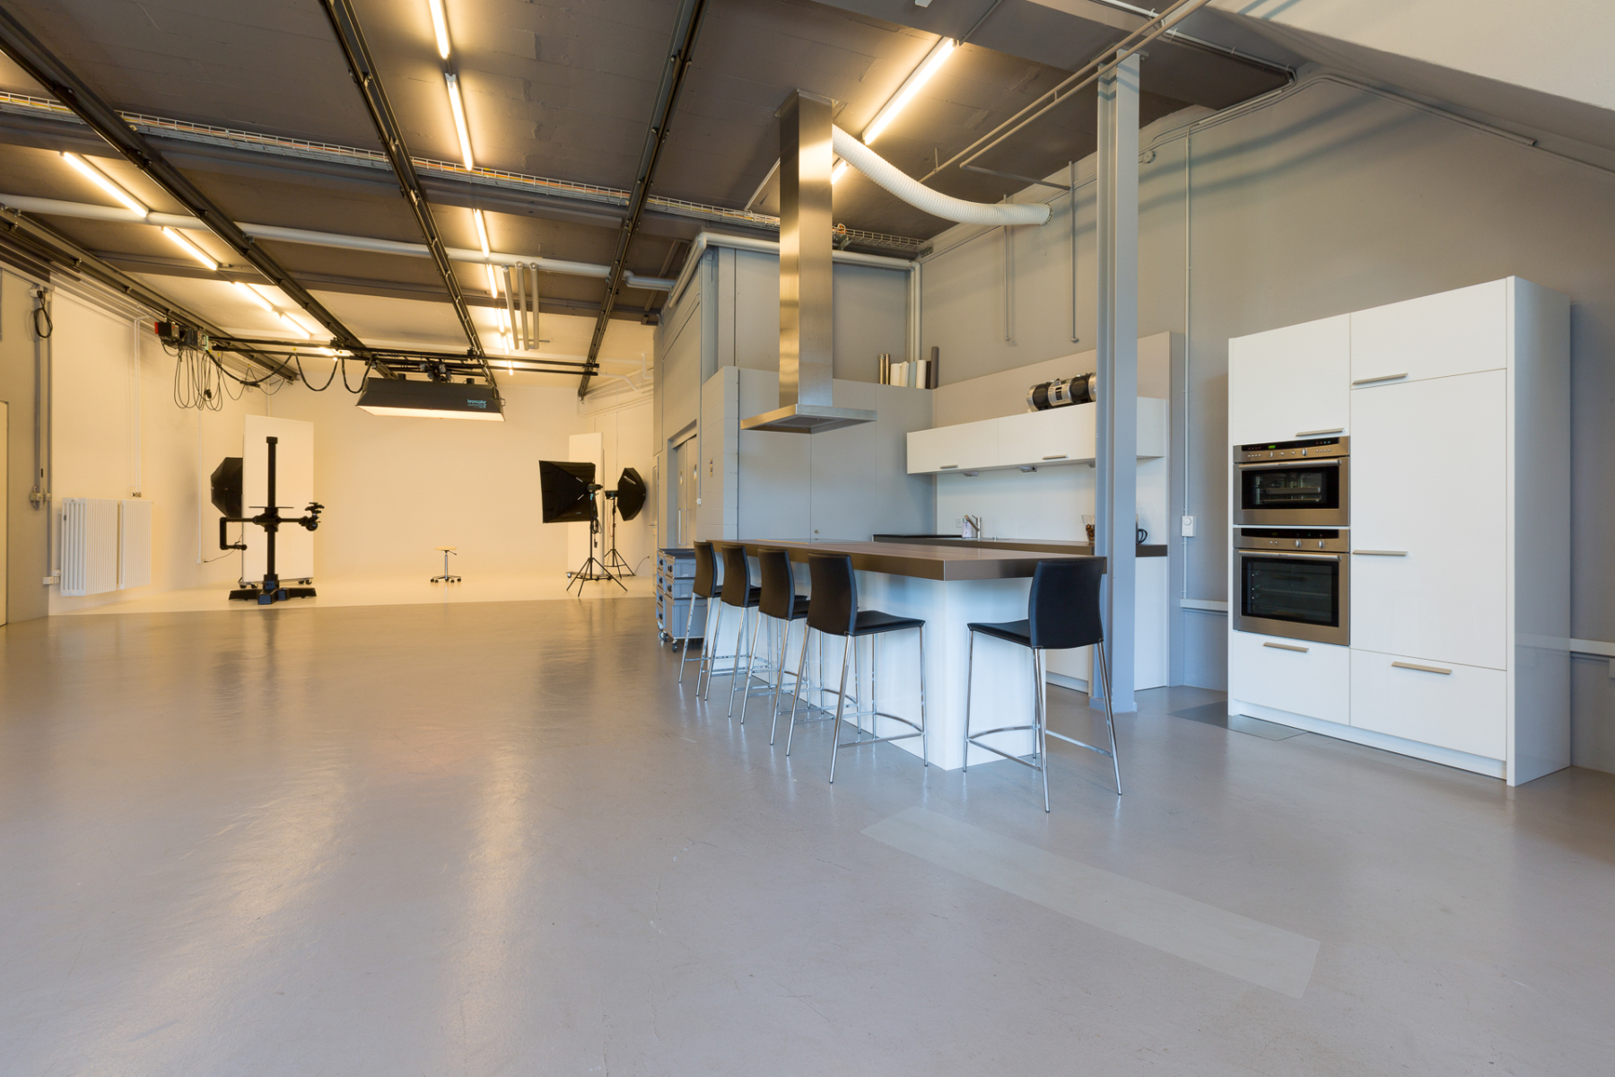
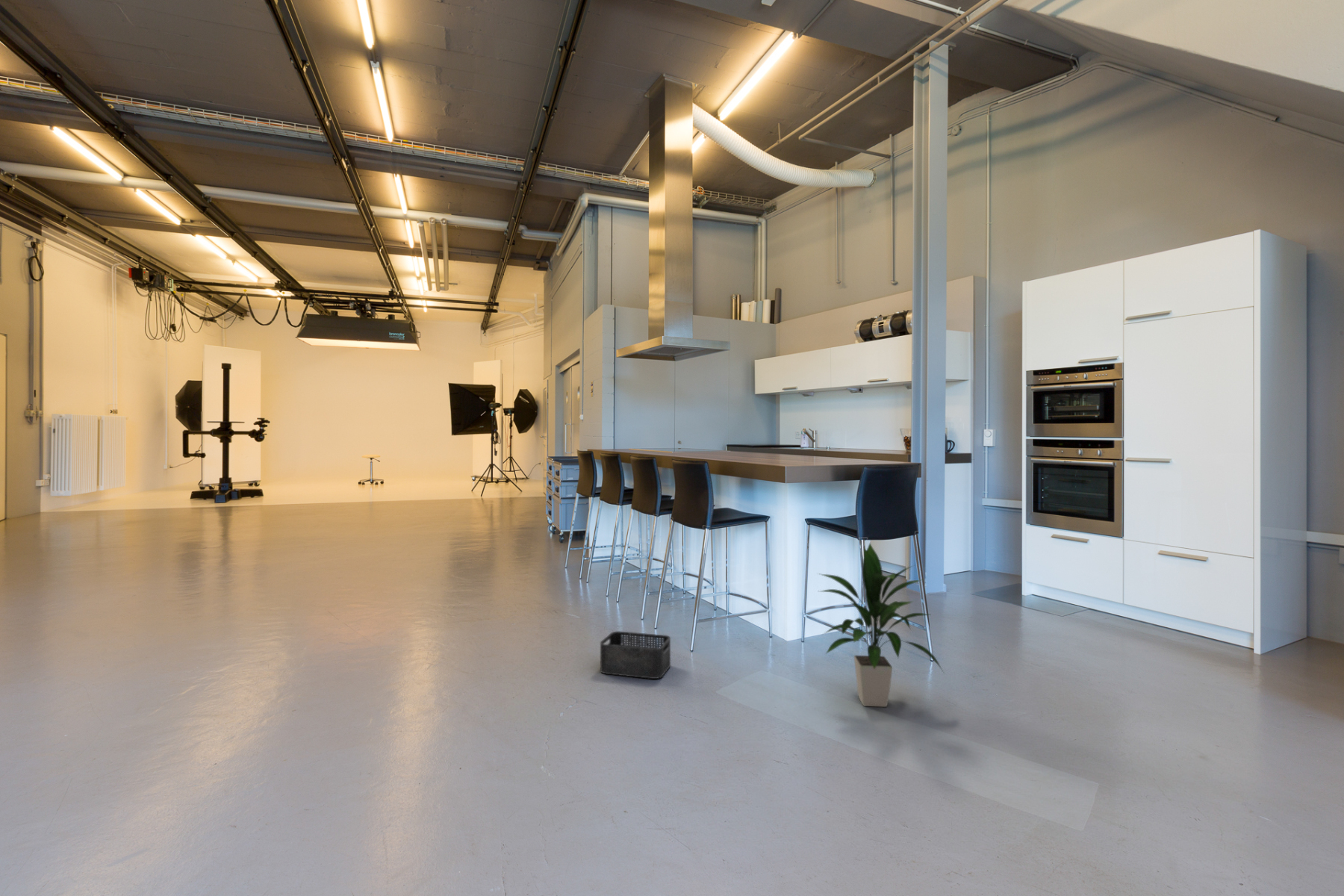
+ indoor plant [817,542,946,708]
+ storage bin [600,631,671,679]
